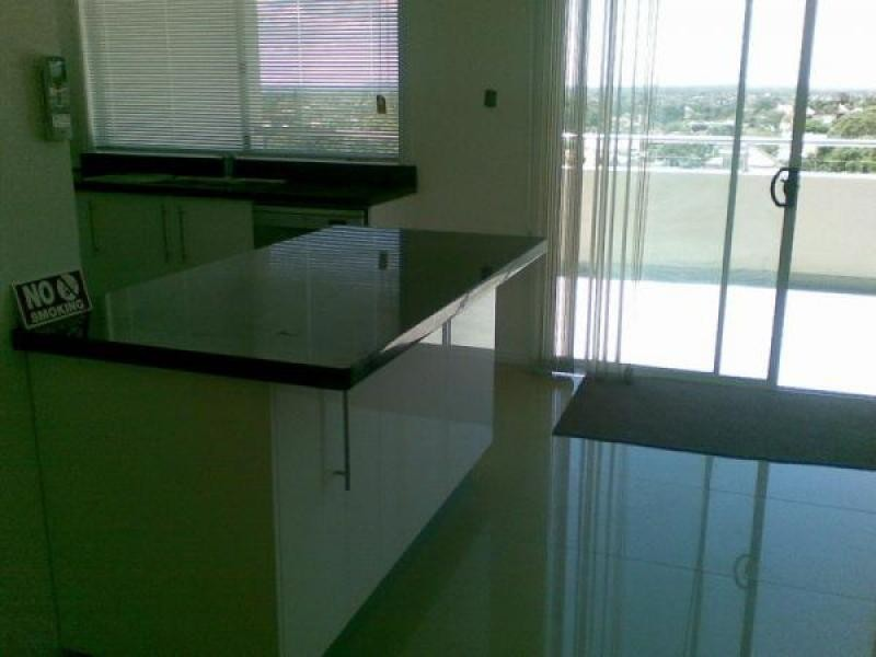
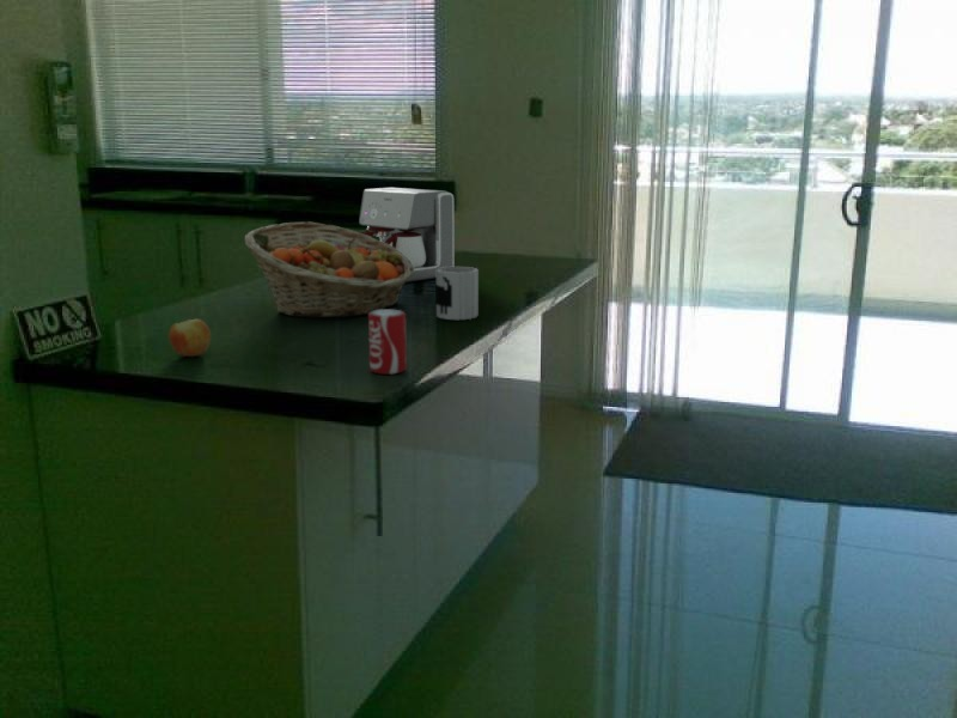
+ apple [167,318,212,358]
+ beverage can [367,309,408,376]
+ coffee maker [358,187,456,284]
+ fruit basket [243,221,414,318]
+ mug [435,266,480,321]
